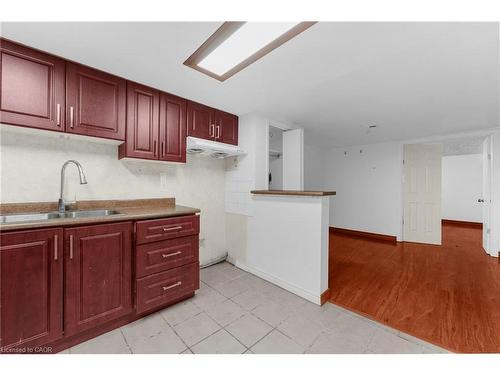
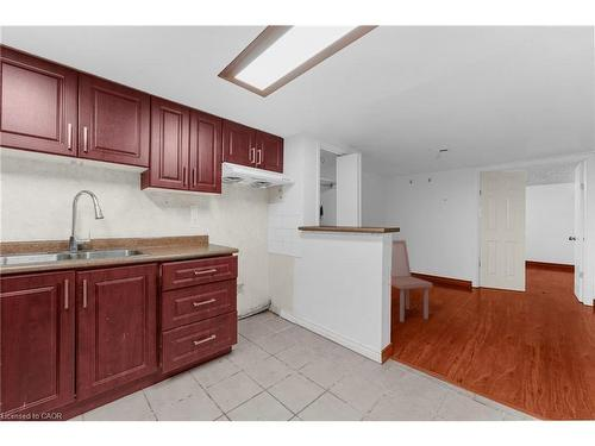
+ dining chair [390,239,433,323]
